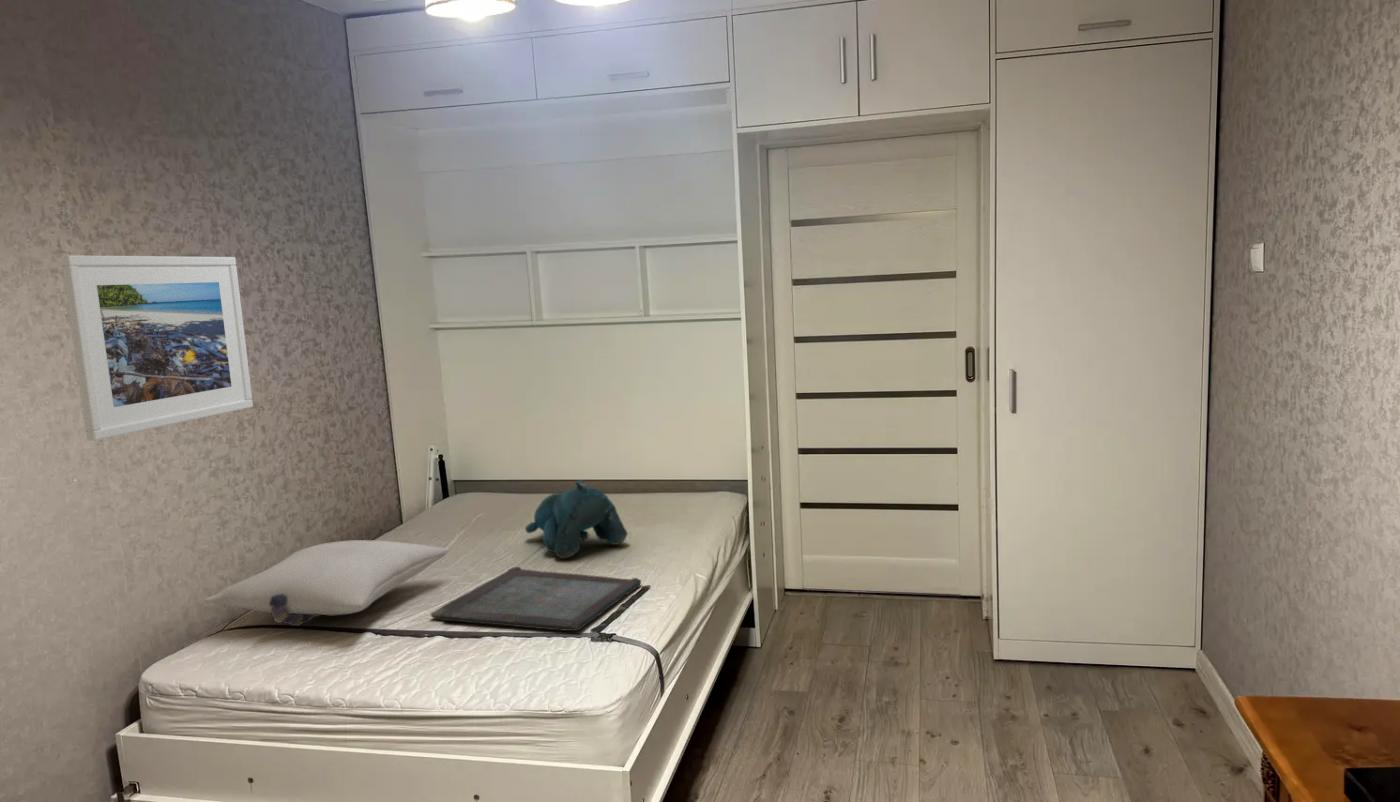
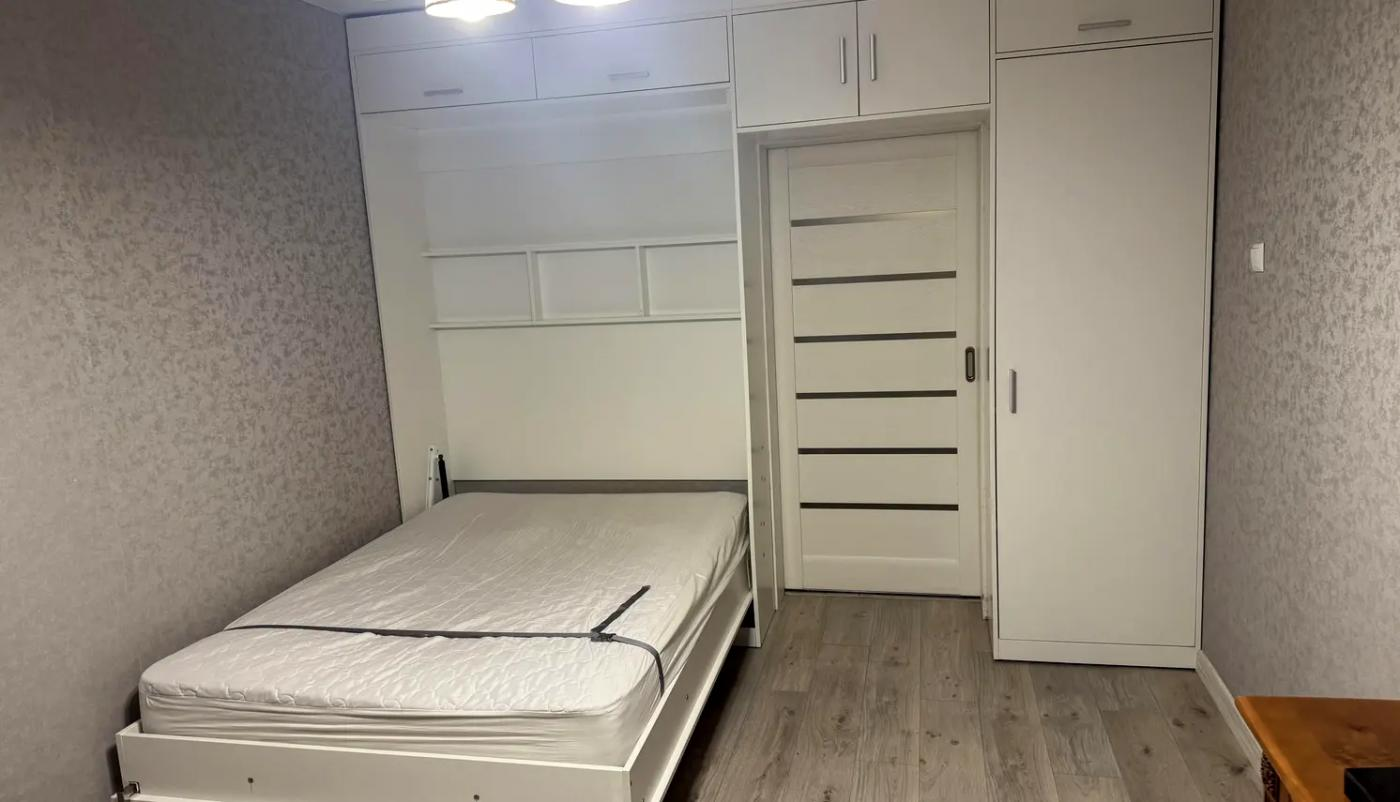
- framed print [60,254,254,442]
- pillow [203,539,451,627]
- serving tray [430,566,642,632]
- teddy bear [524,479,629,560]
